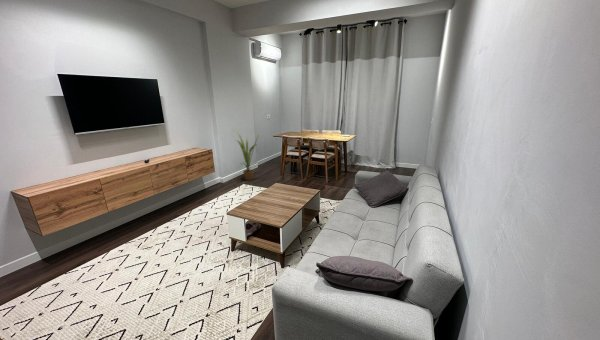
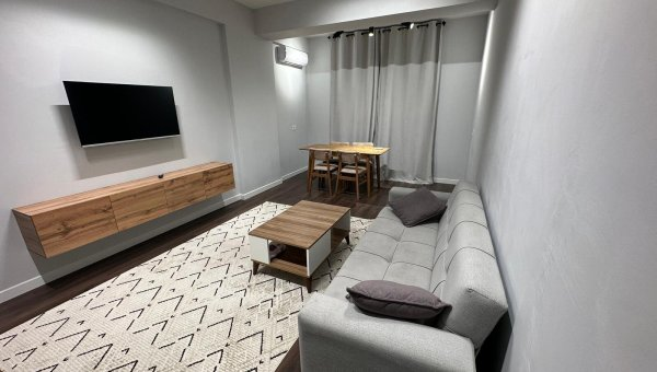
- house plant [235,131,261,181]
